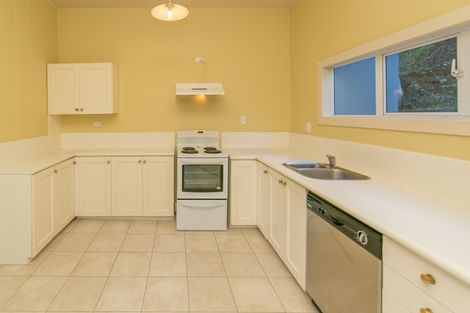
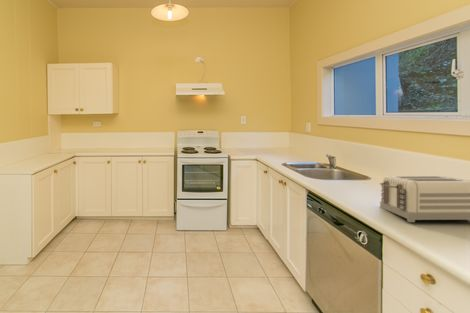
+ toaster [379,175,470,223]
